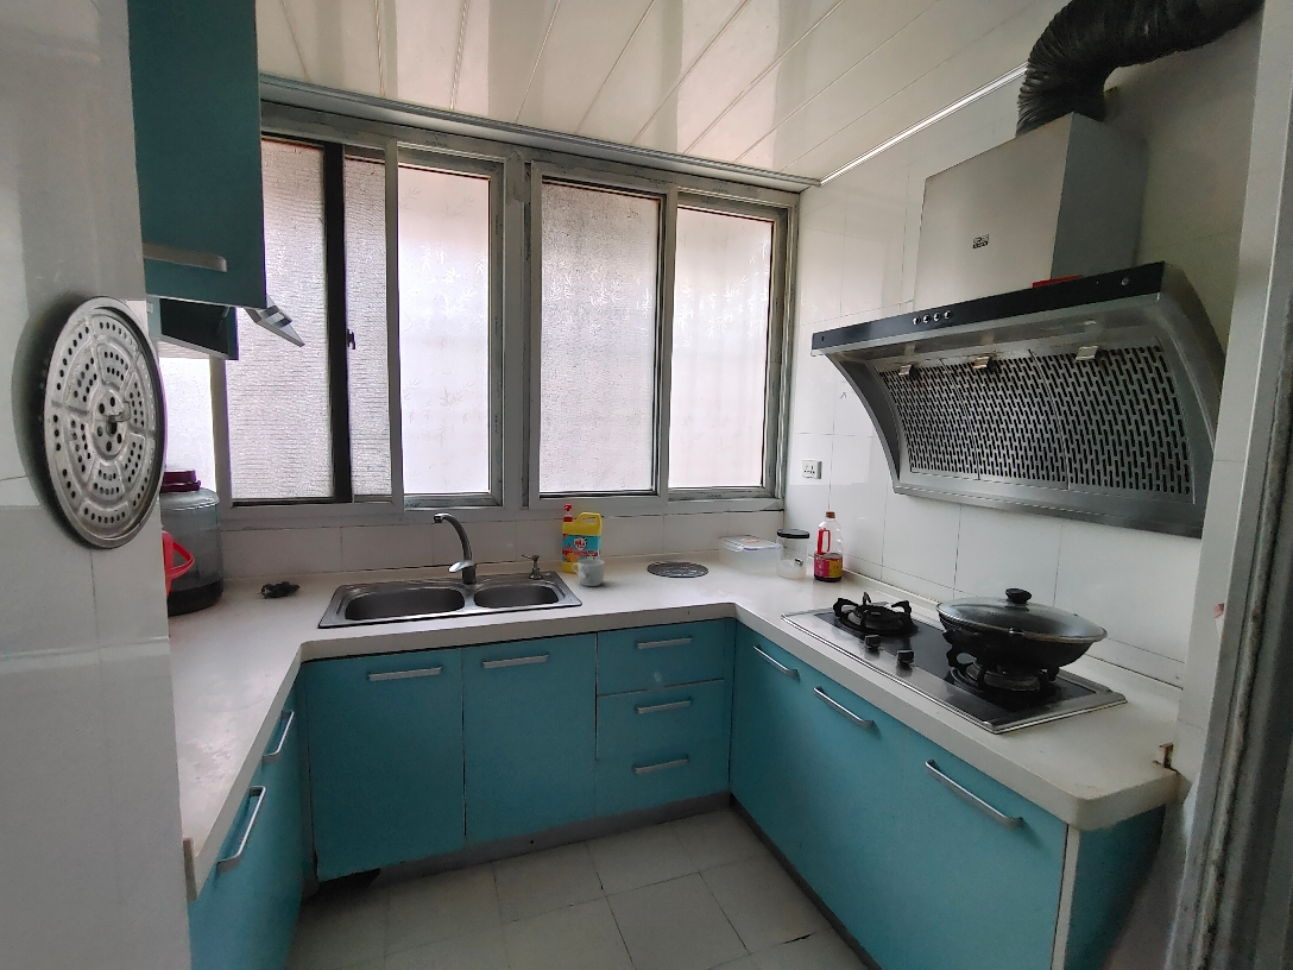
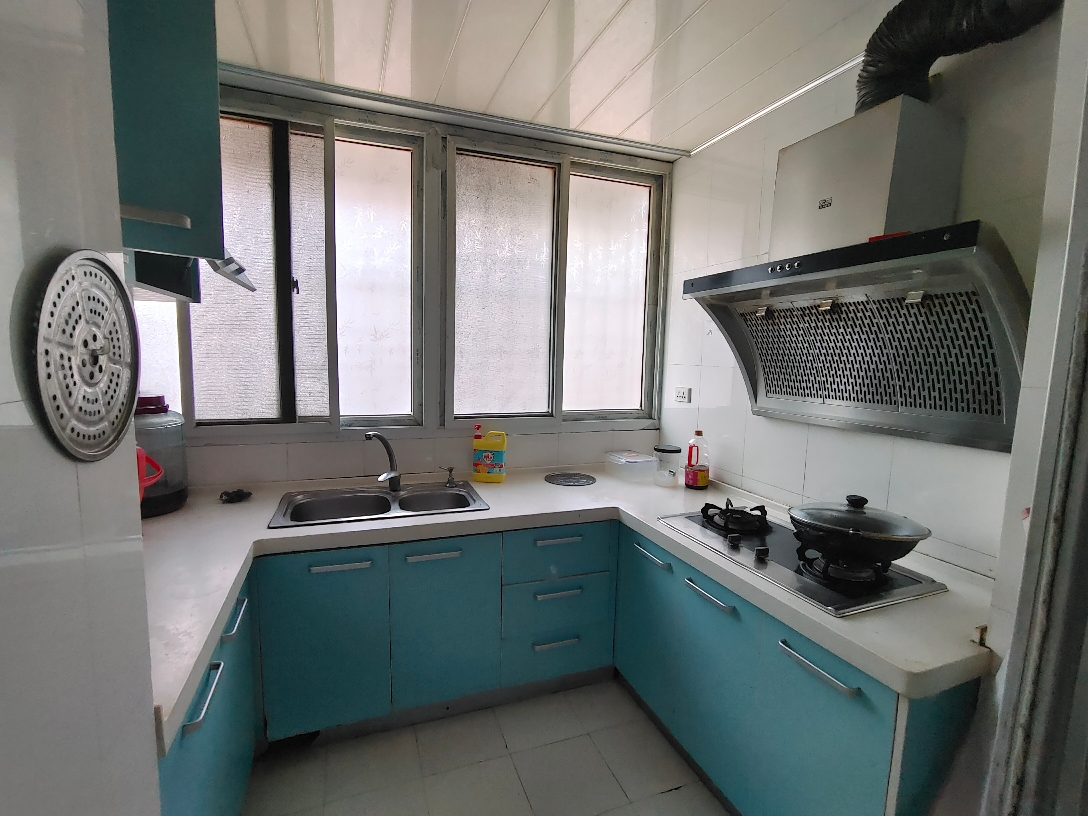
- mug [570,558,606,587]
